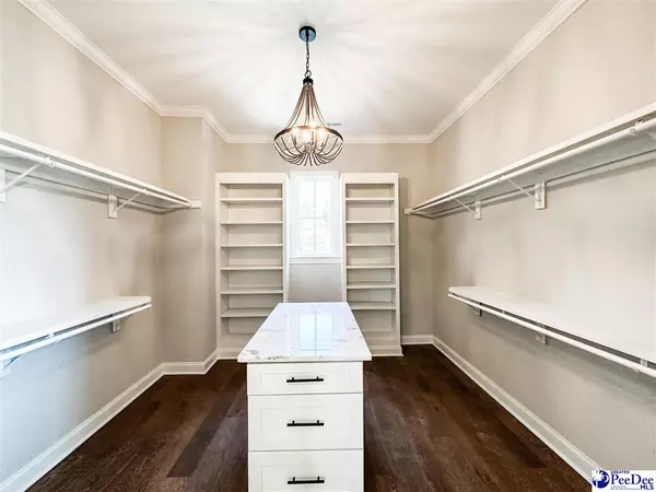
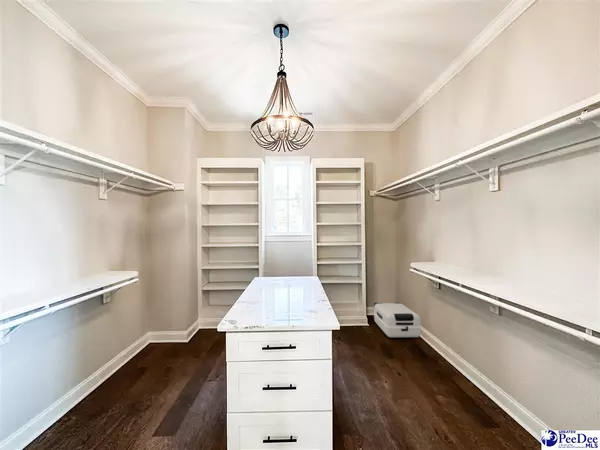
+ suitcase [373,301,422,338]
